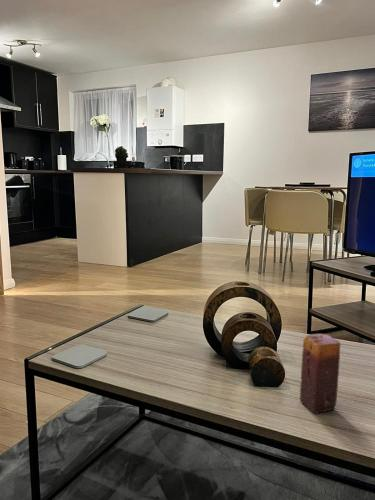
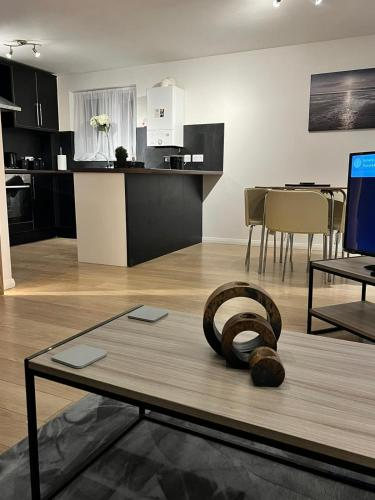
- candle [299,333,341,415]
